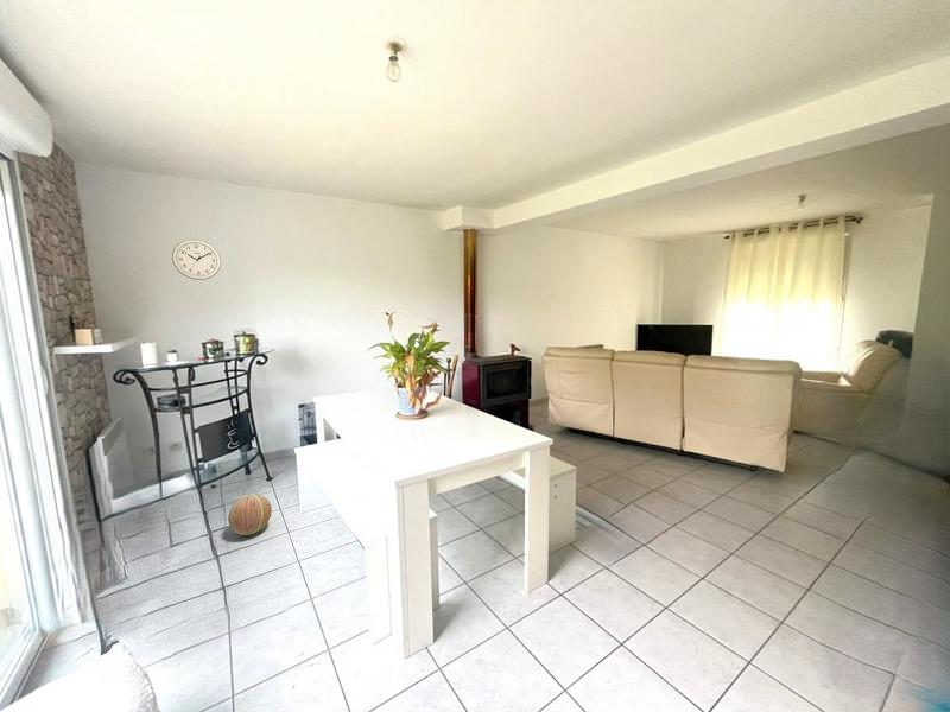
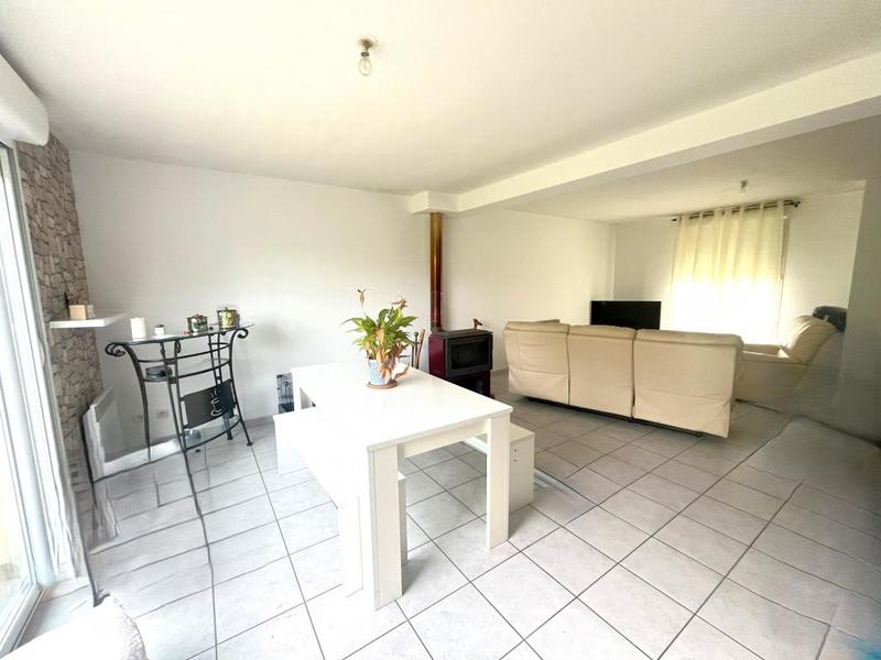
- ball [227,494,273,536]
- wall clock [171,239,222,281]
